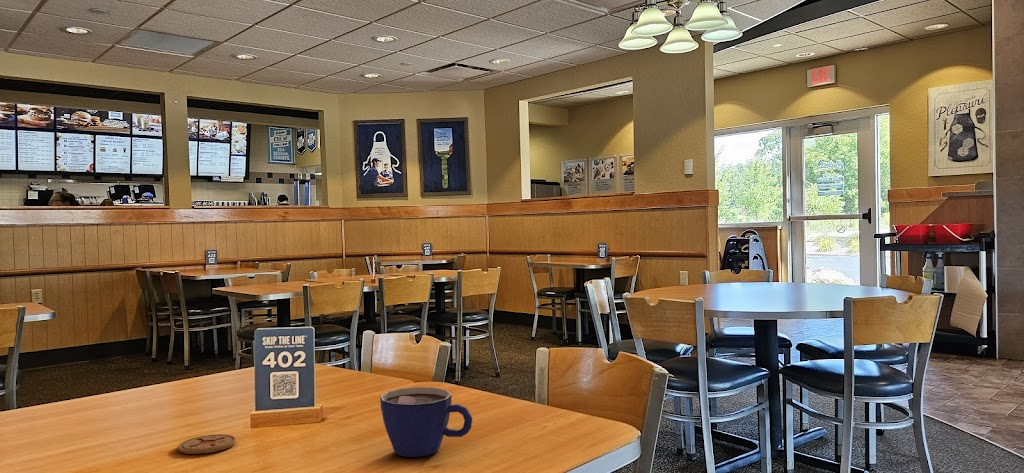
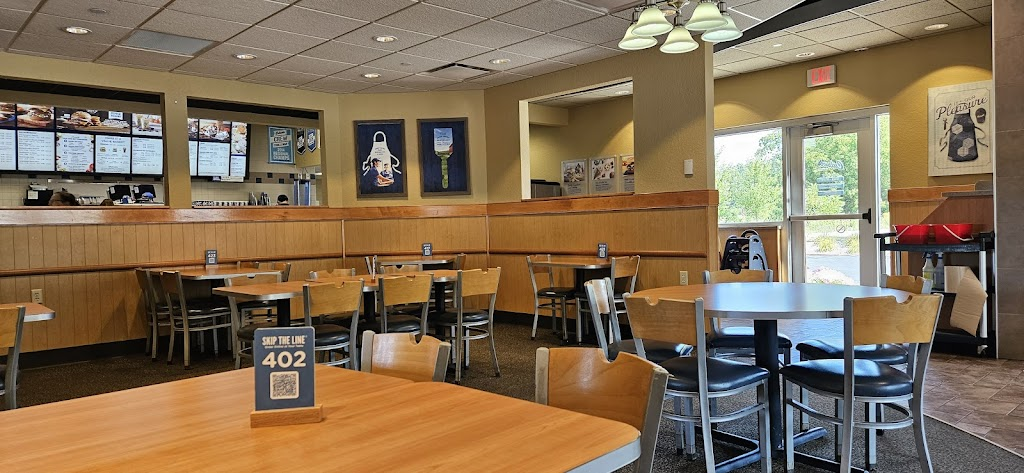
- coaster [177,433,237,455]
- cup [379,386,473,458]
